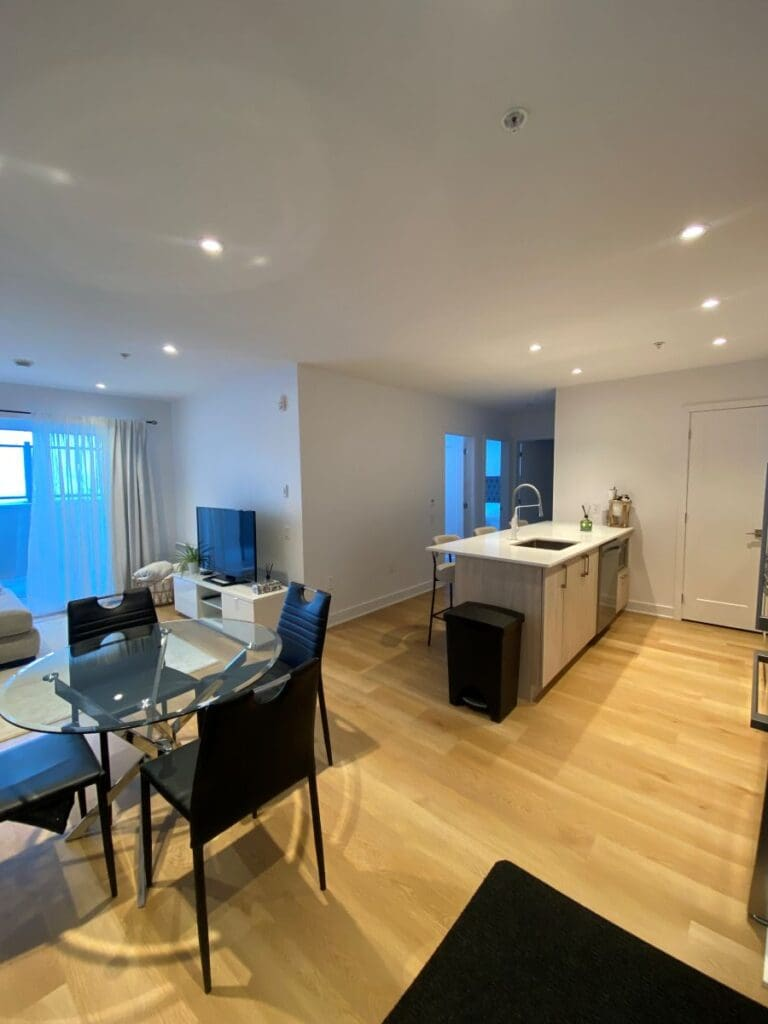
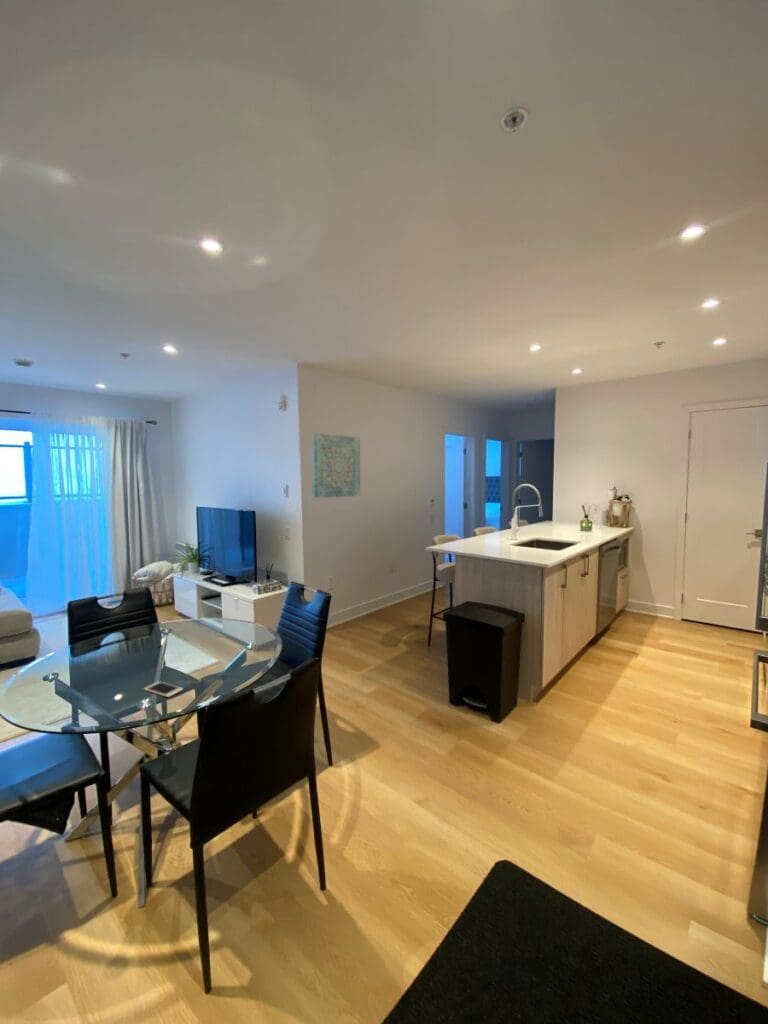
+ wall art [311,432,361,499]
+ cell phone [143,680,184,698]
